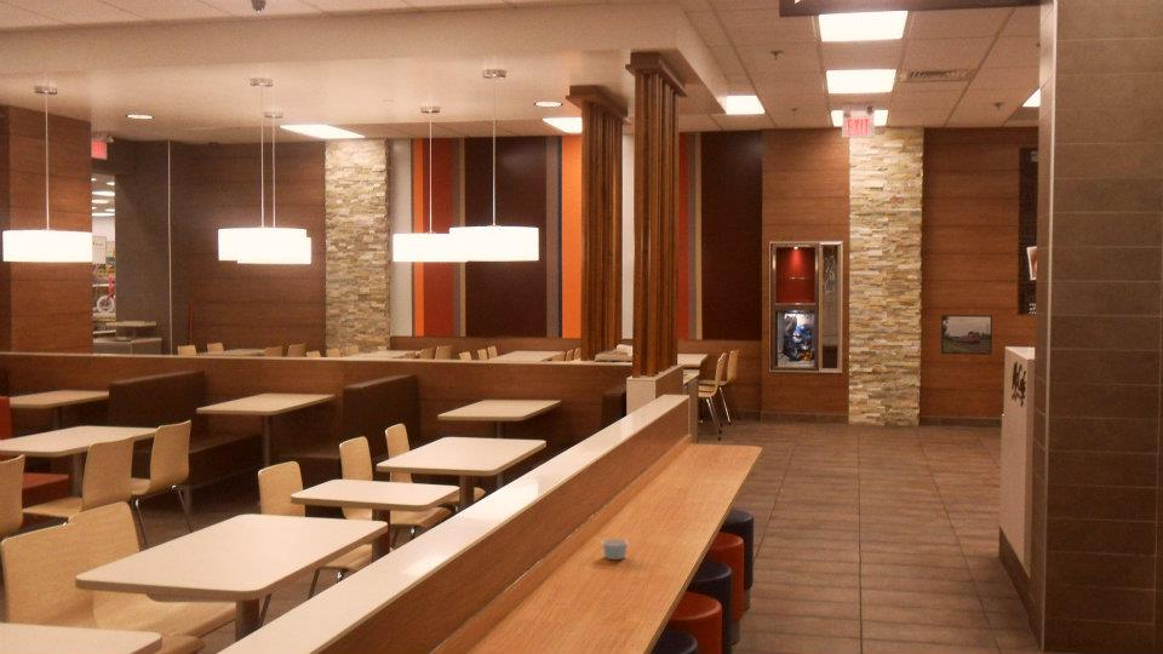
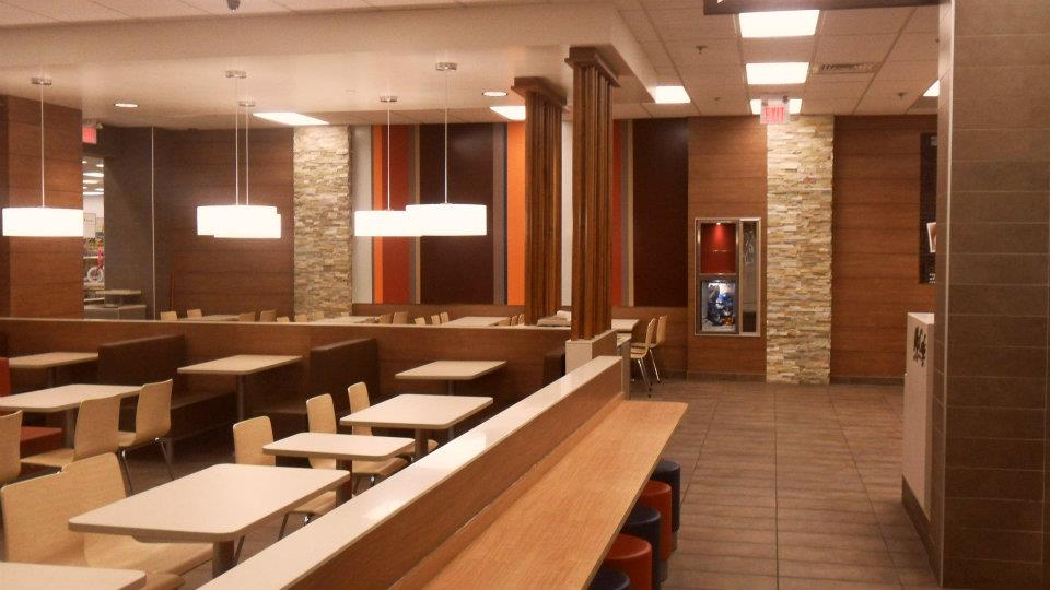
- paper cup [601,538,630,561]
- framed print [940,314,993,356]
